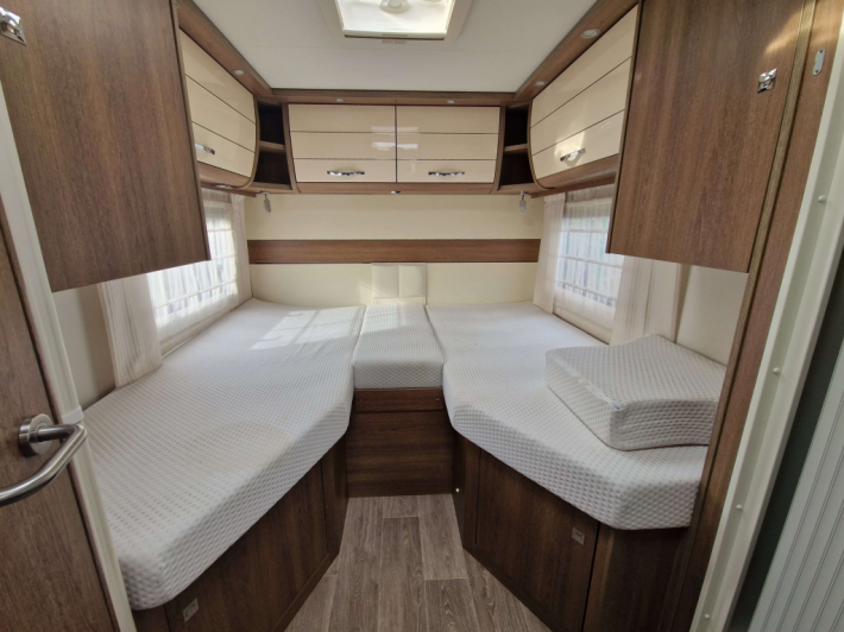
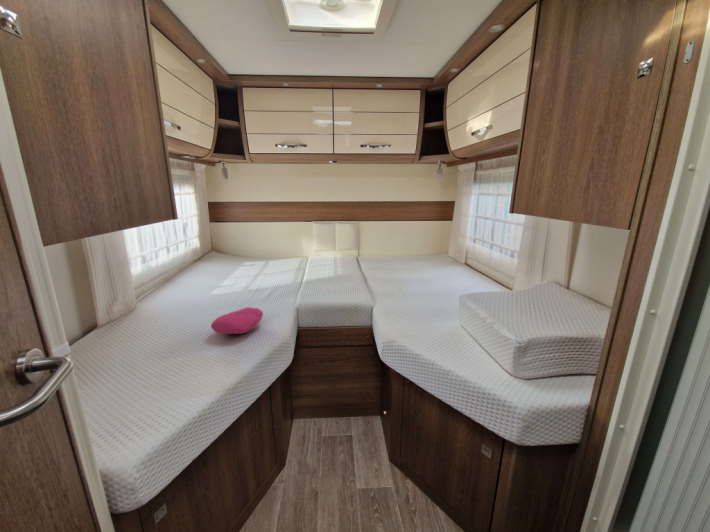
+ cushion [210,306,264,335]
